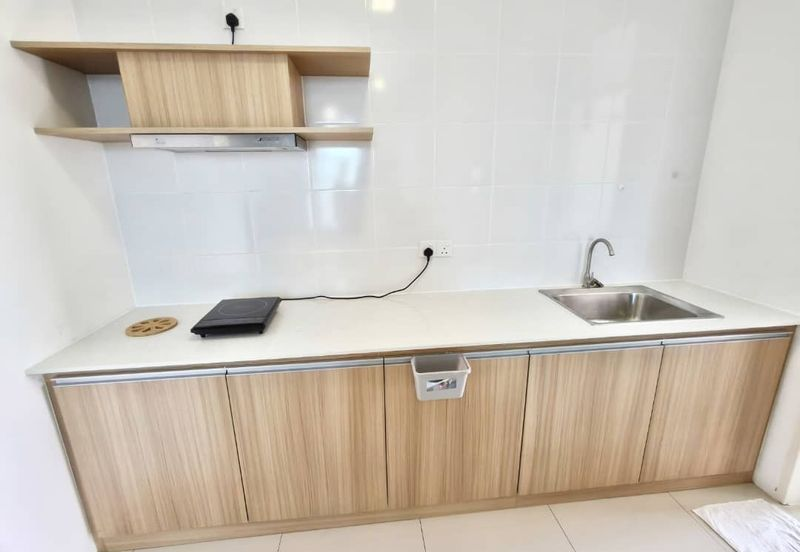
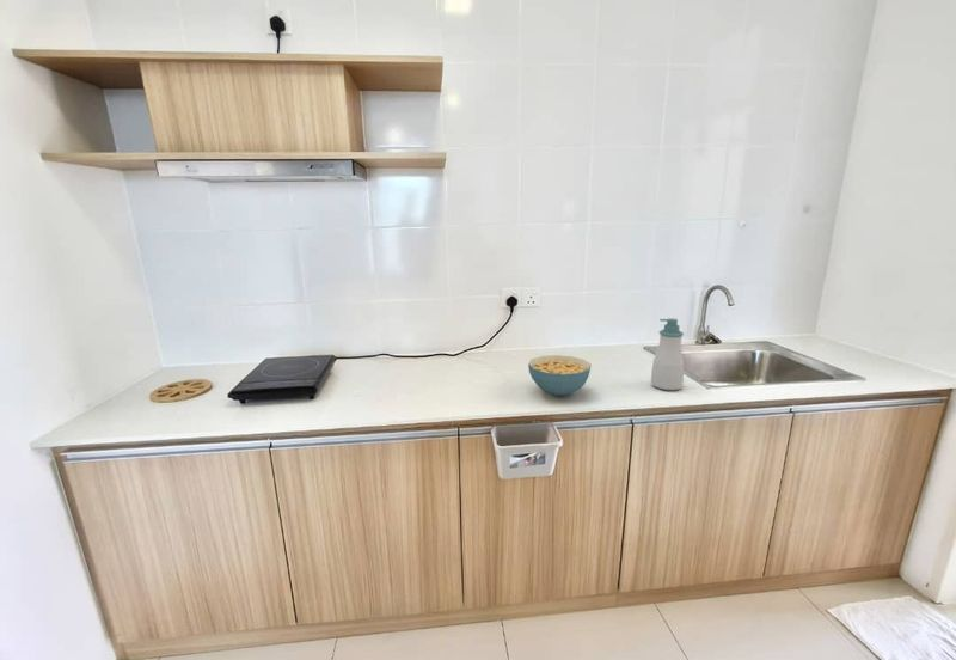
+ cereal bowl [527,354,592,397]
+ soap bottle [650,317,685,391]
